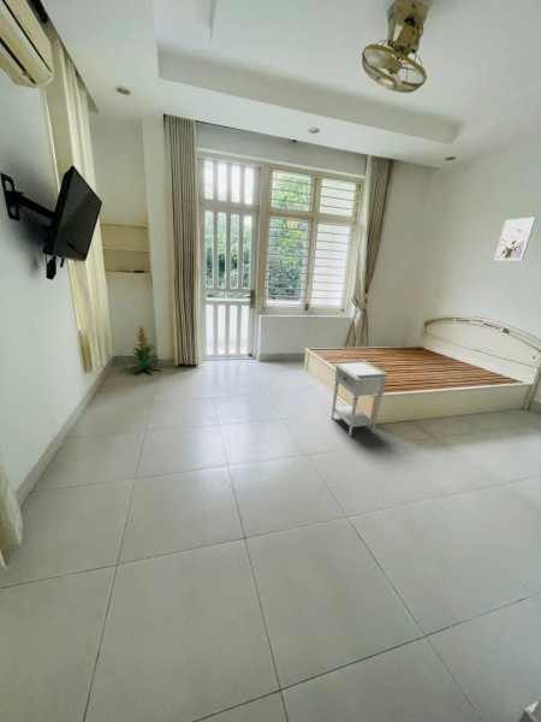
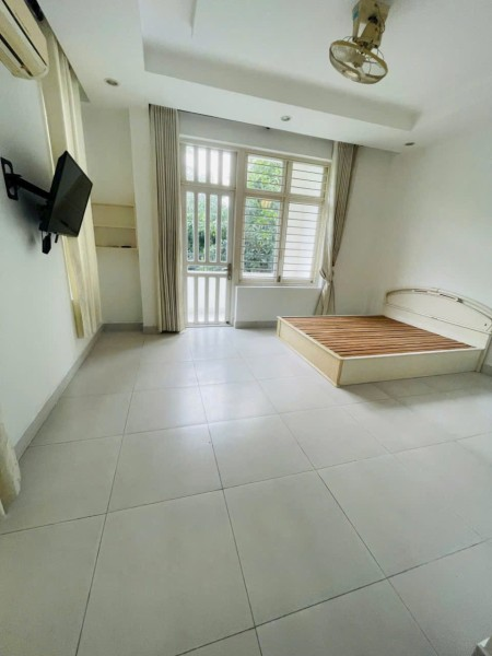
- wall art [493,215,537,261]
- indoor plant [125,322,164,374]
- nightstand [331,359,390,438]
